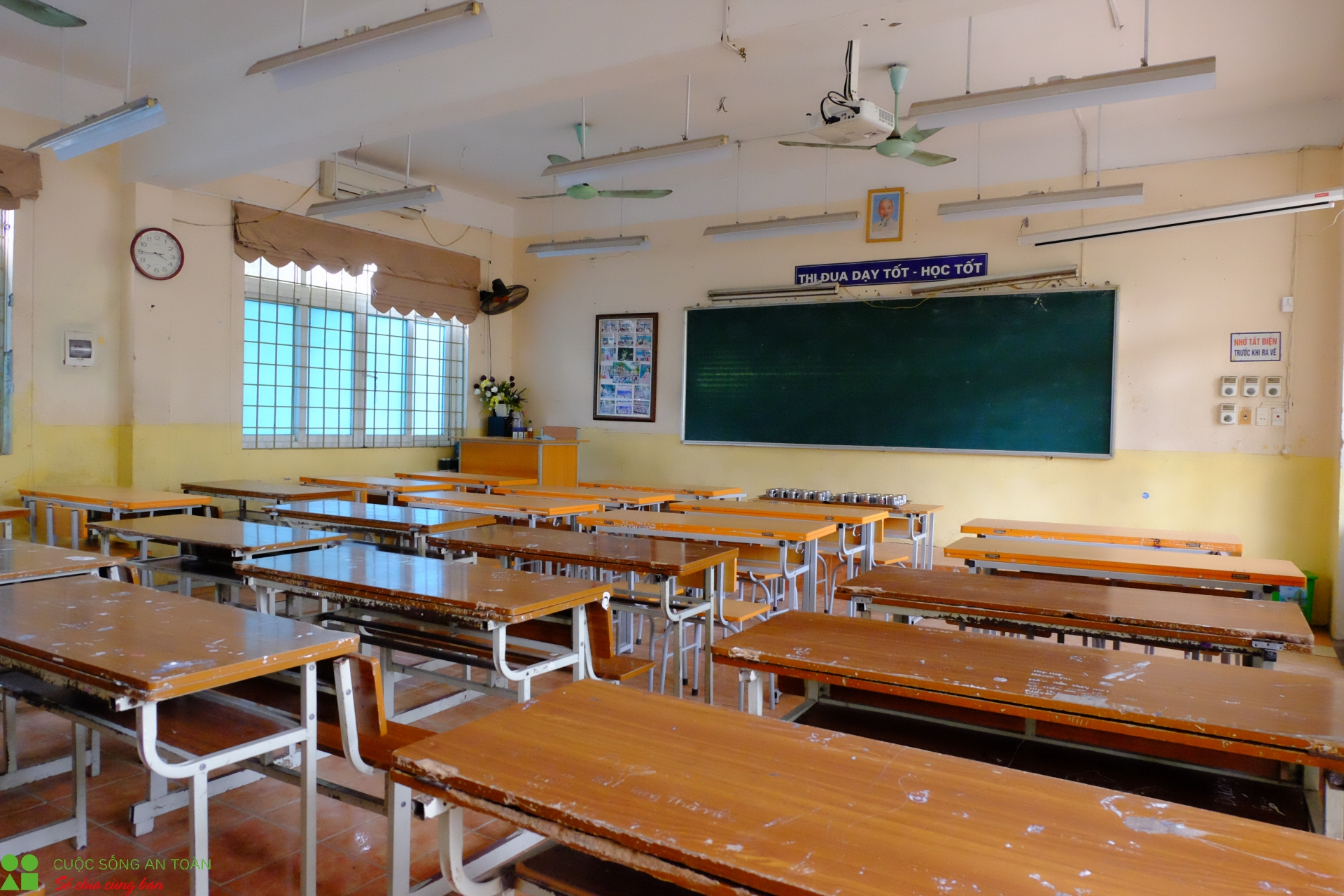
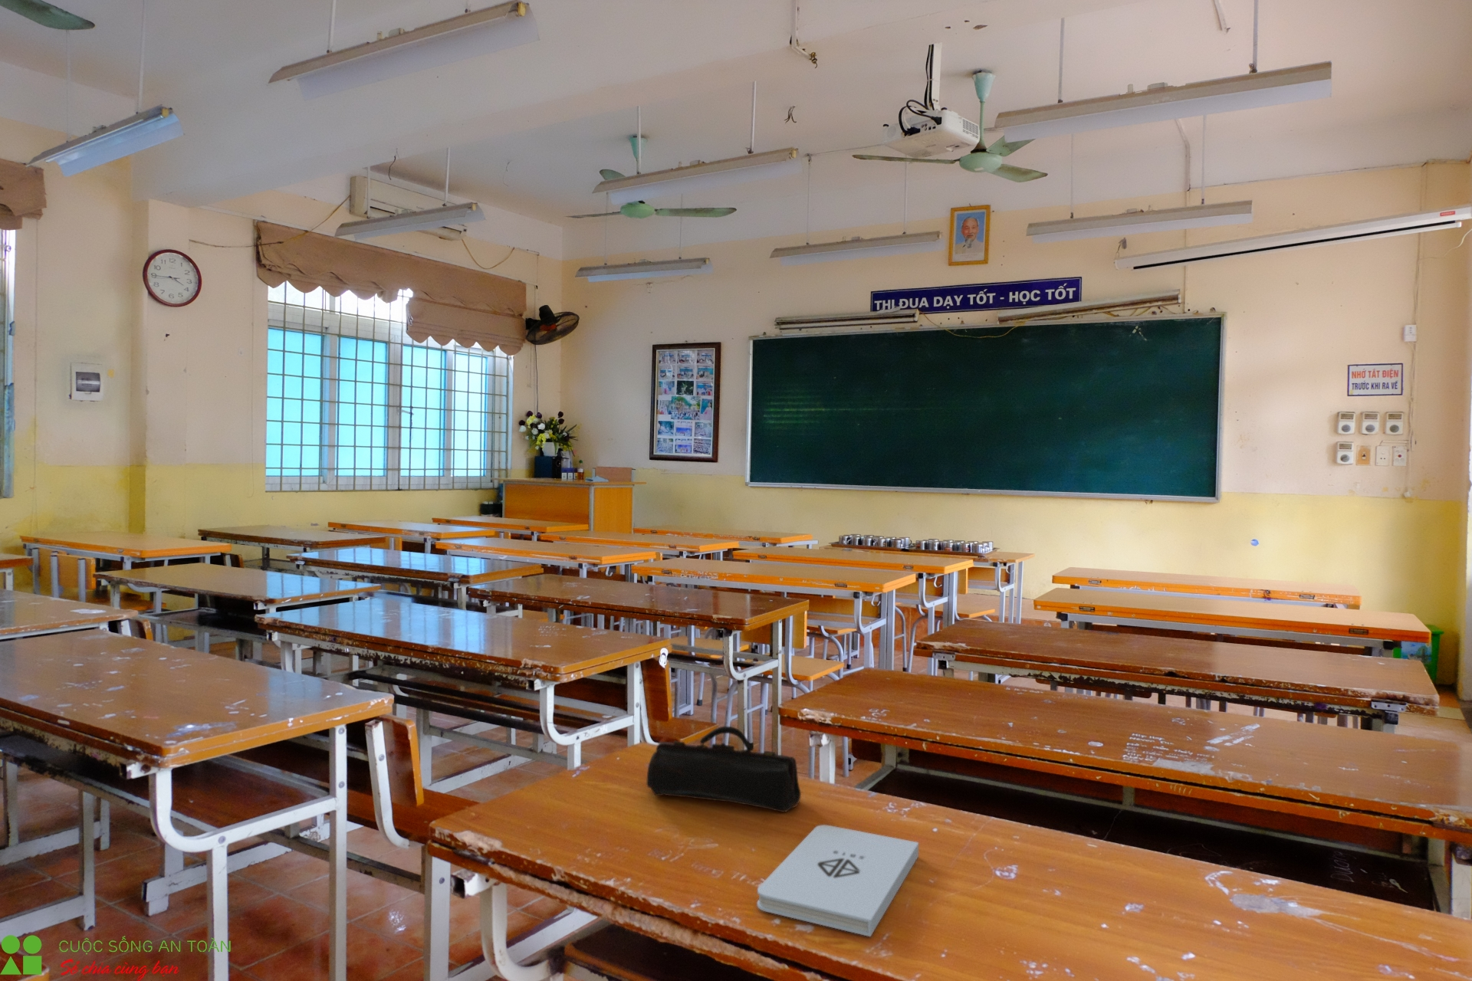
+ pencil case [645,726,802,813]
+ notepad [757,823,919,937]
